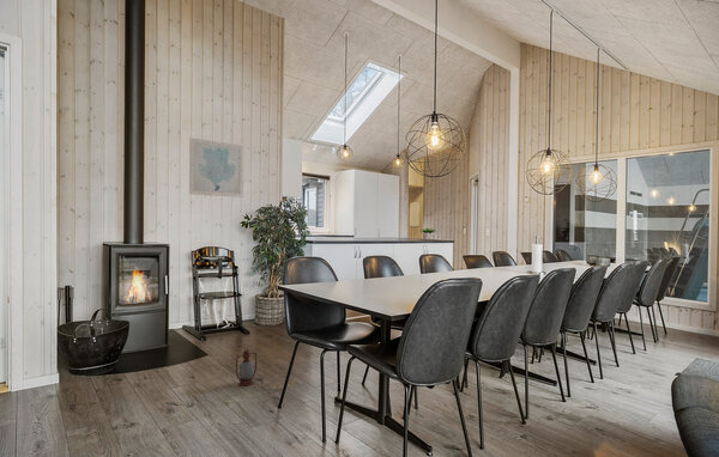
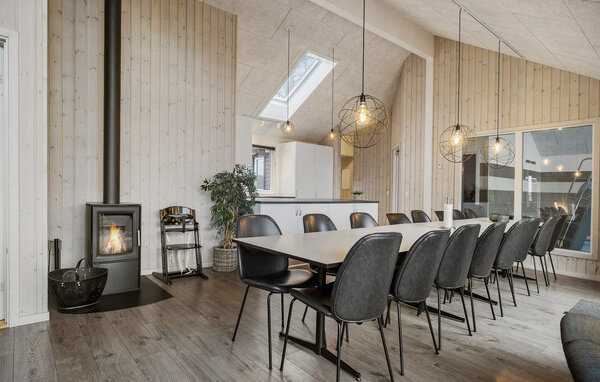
- lantern [235,339,258,388]
- wall art [188,136,244,199]
